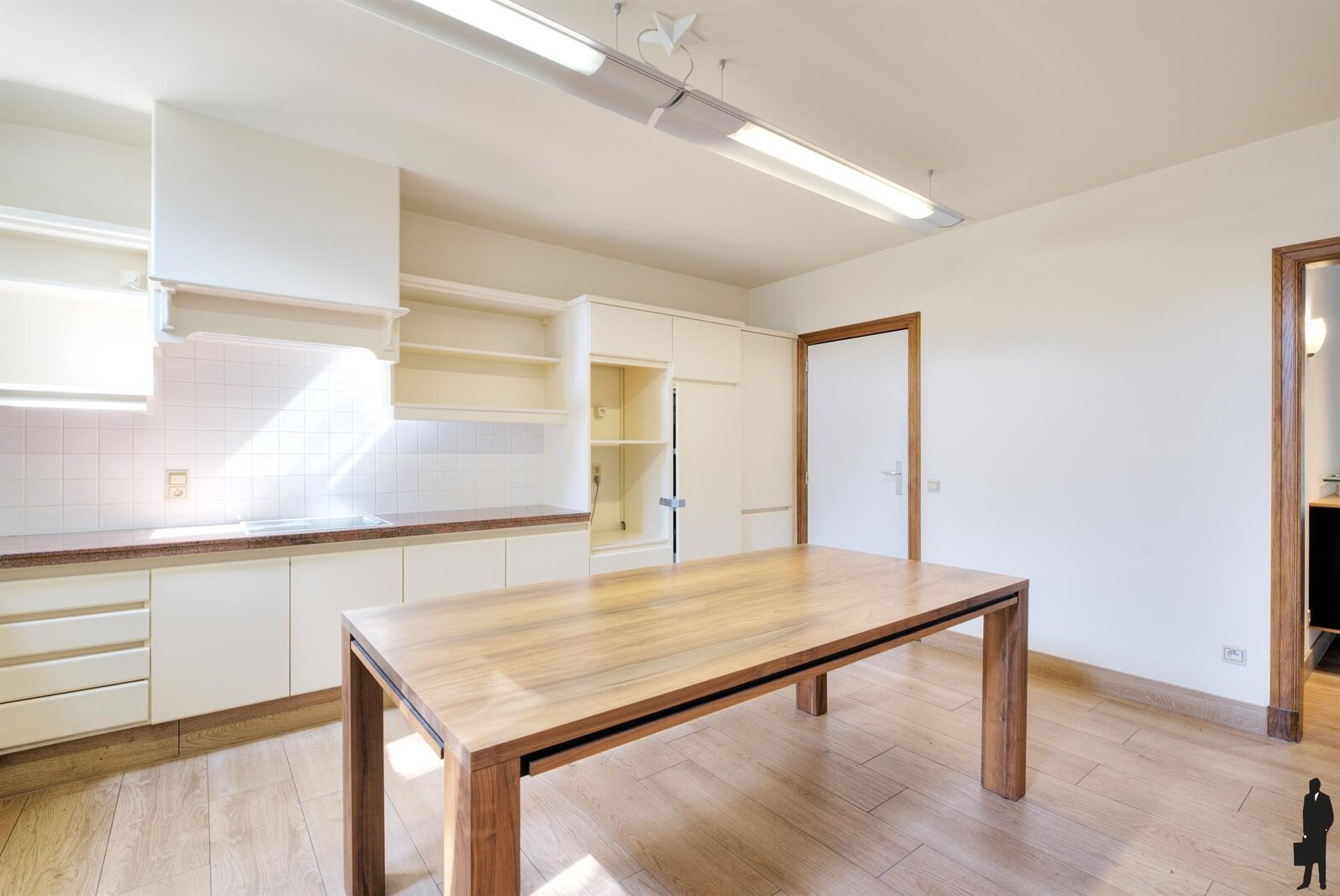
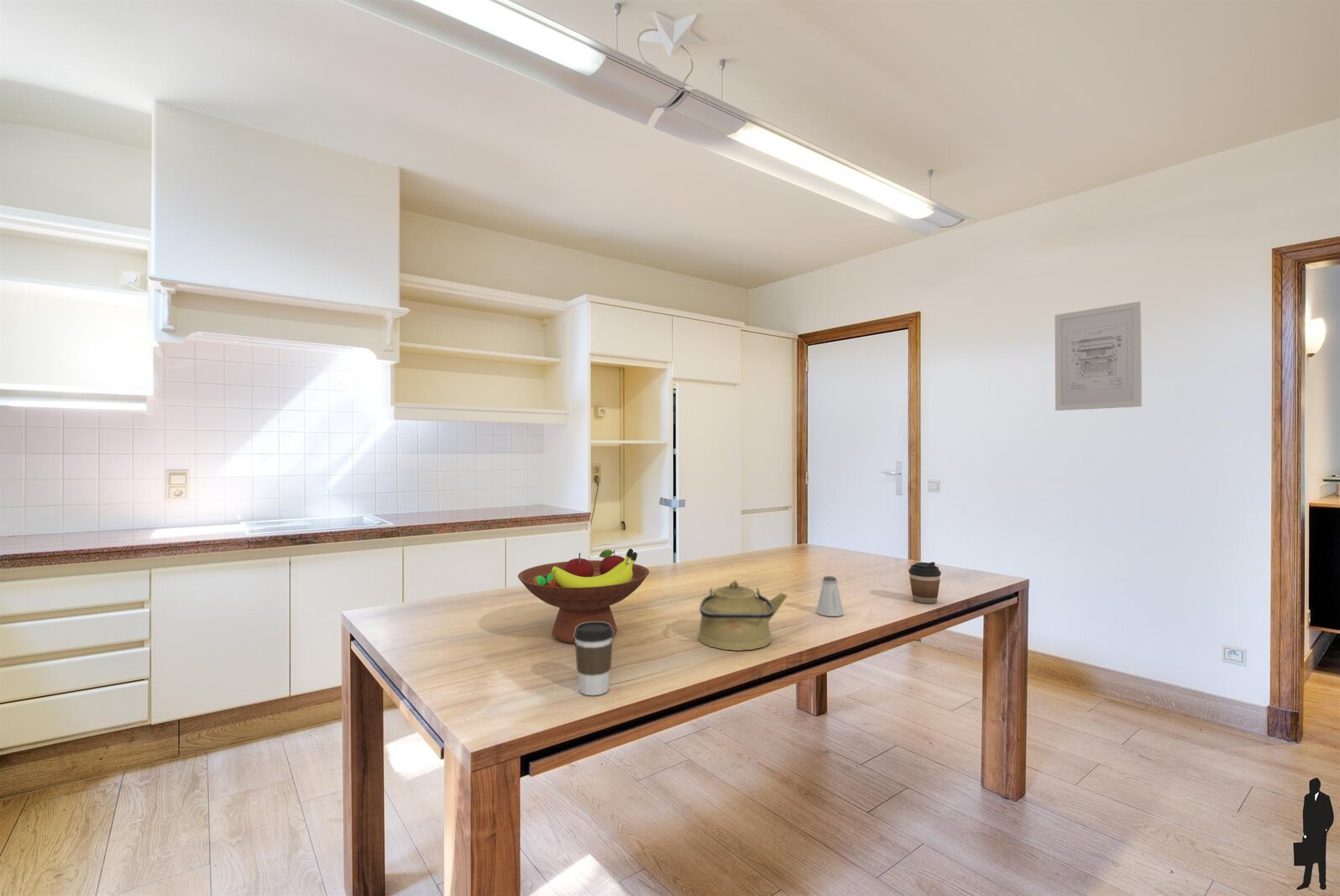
+ saltshaker [816,575,844,617]
+ coffee cup [908,561,942,605]
+ kettle [697,579,788,652]
+ fruit bowl [517,548,650,644]
+ wall art [1054,301,1143,411]
+ coffee cup [573,621,615,696]
